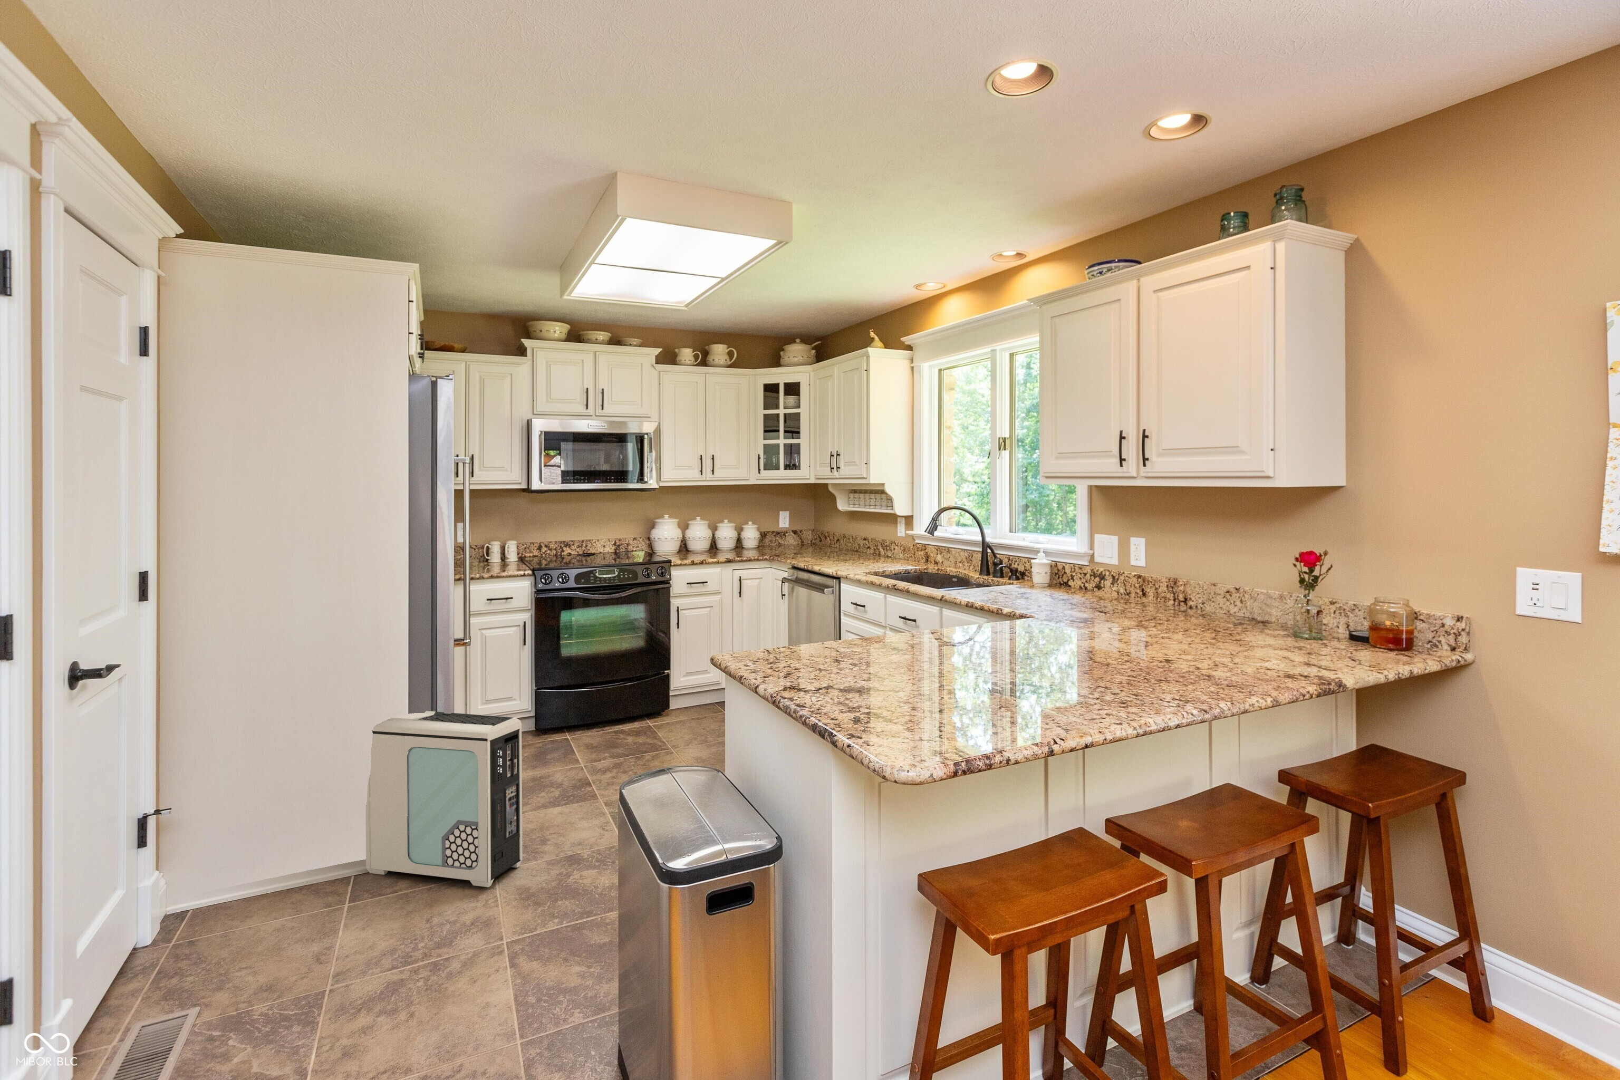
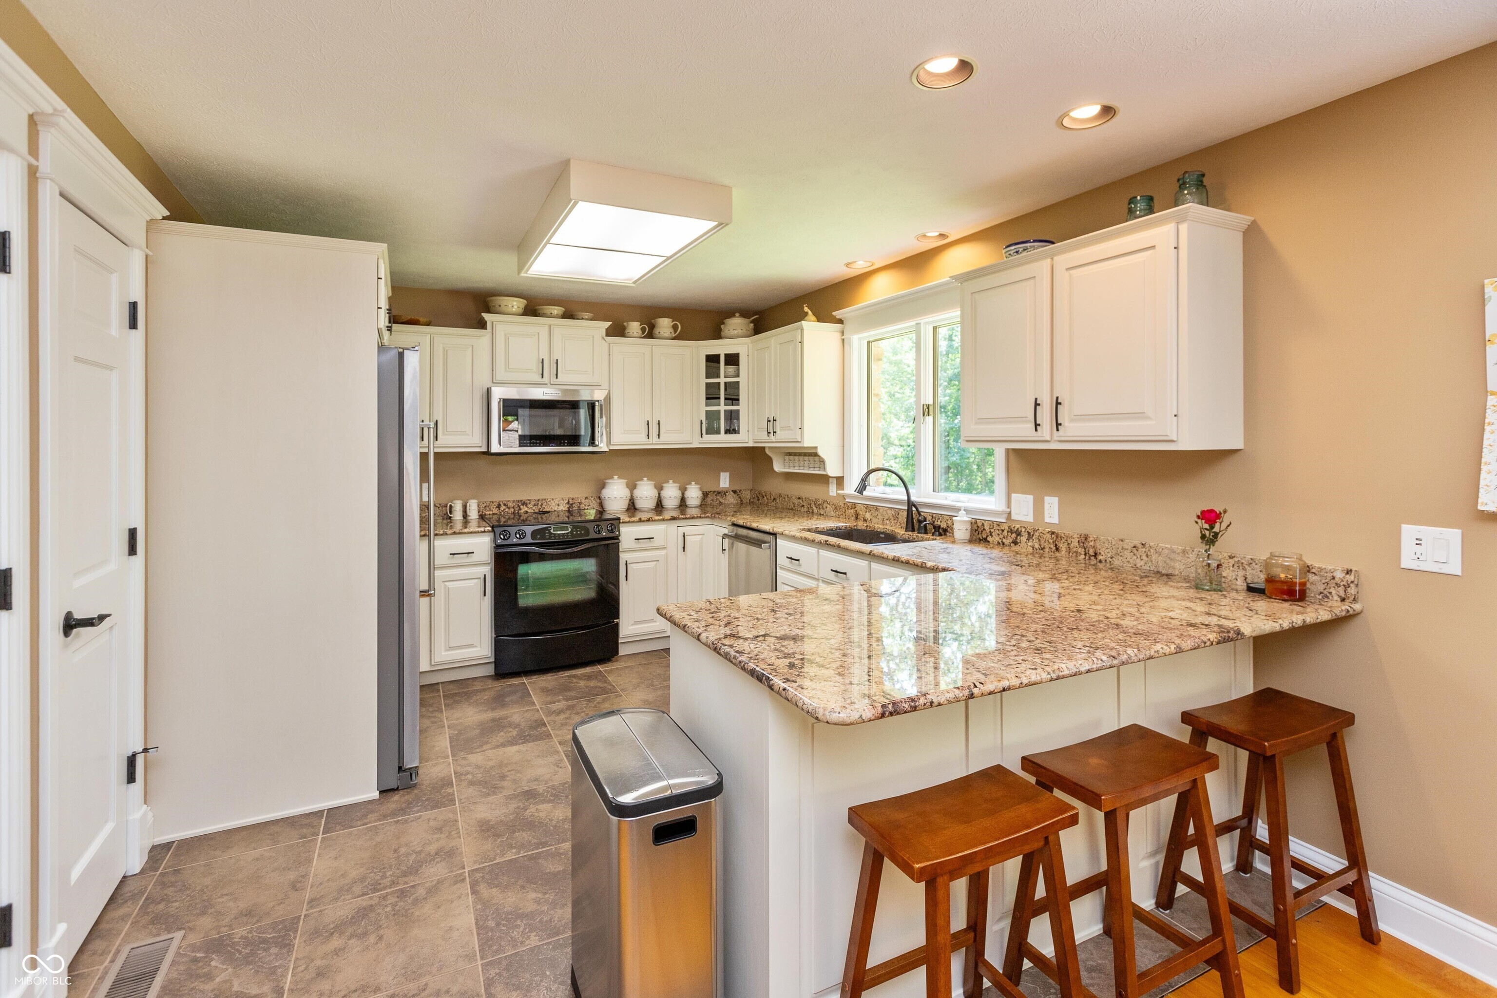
- air purifier [365,710,523,887]
